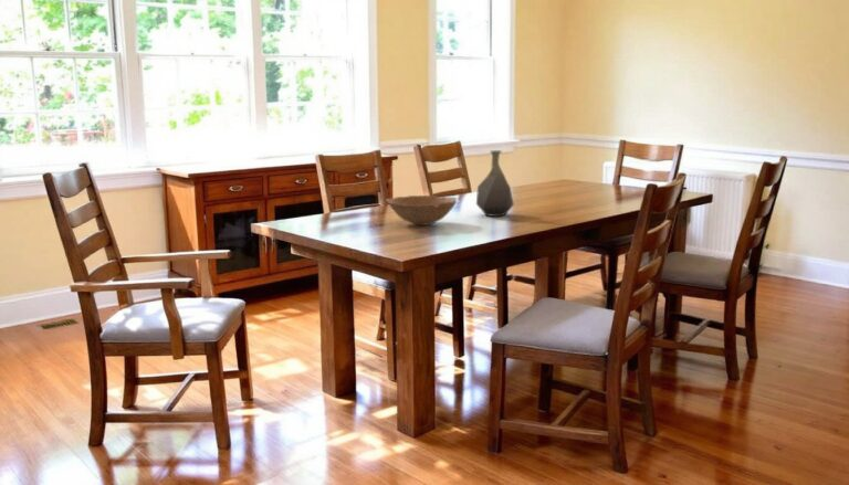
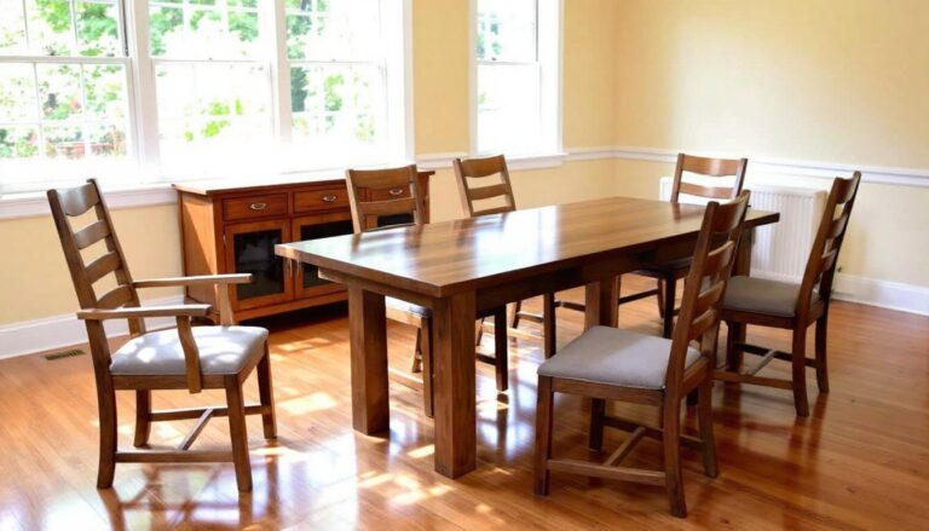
- vase [475,149,515,218]
- bowl [386,194,458,226]
